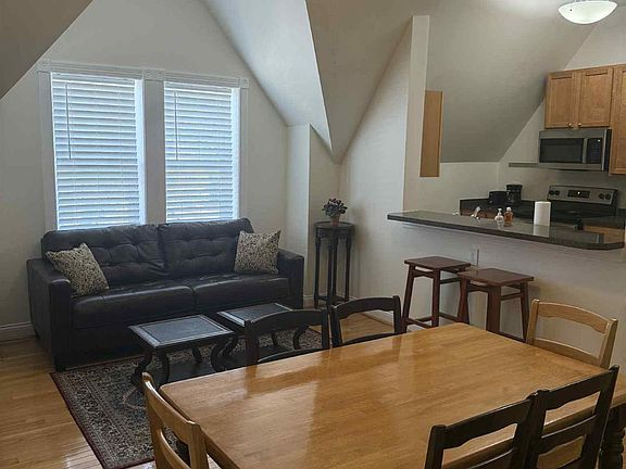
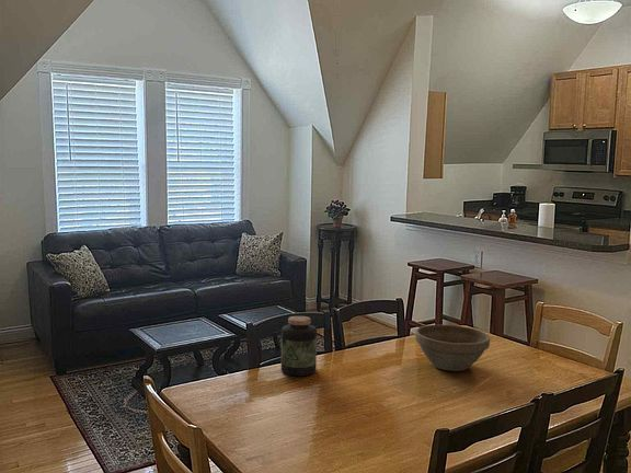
+ jar [280,315,318,377]
+ flower pot [414,324,491,372]
